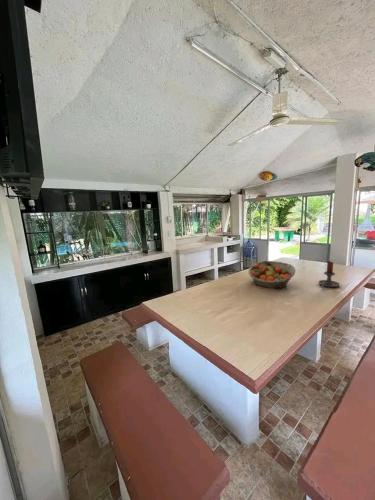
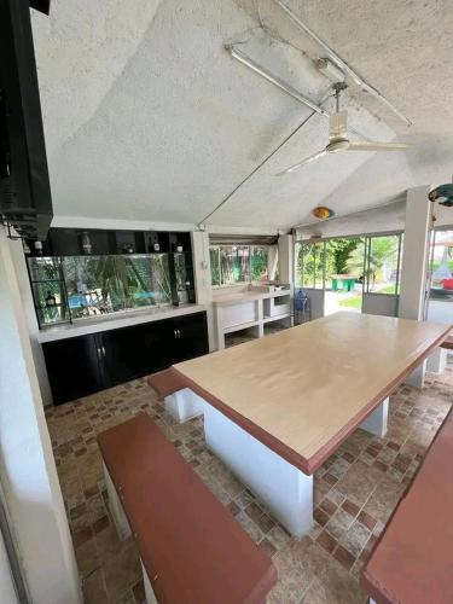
- fruit basket [248,260,297,289]
- candle holder [318,260,341,288]
